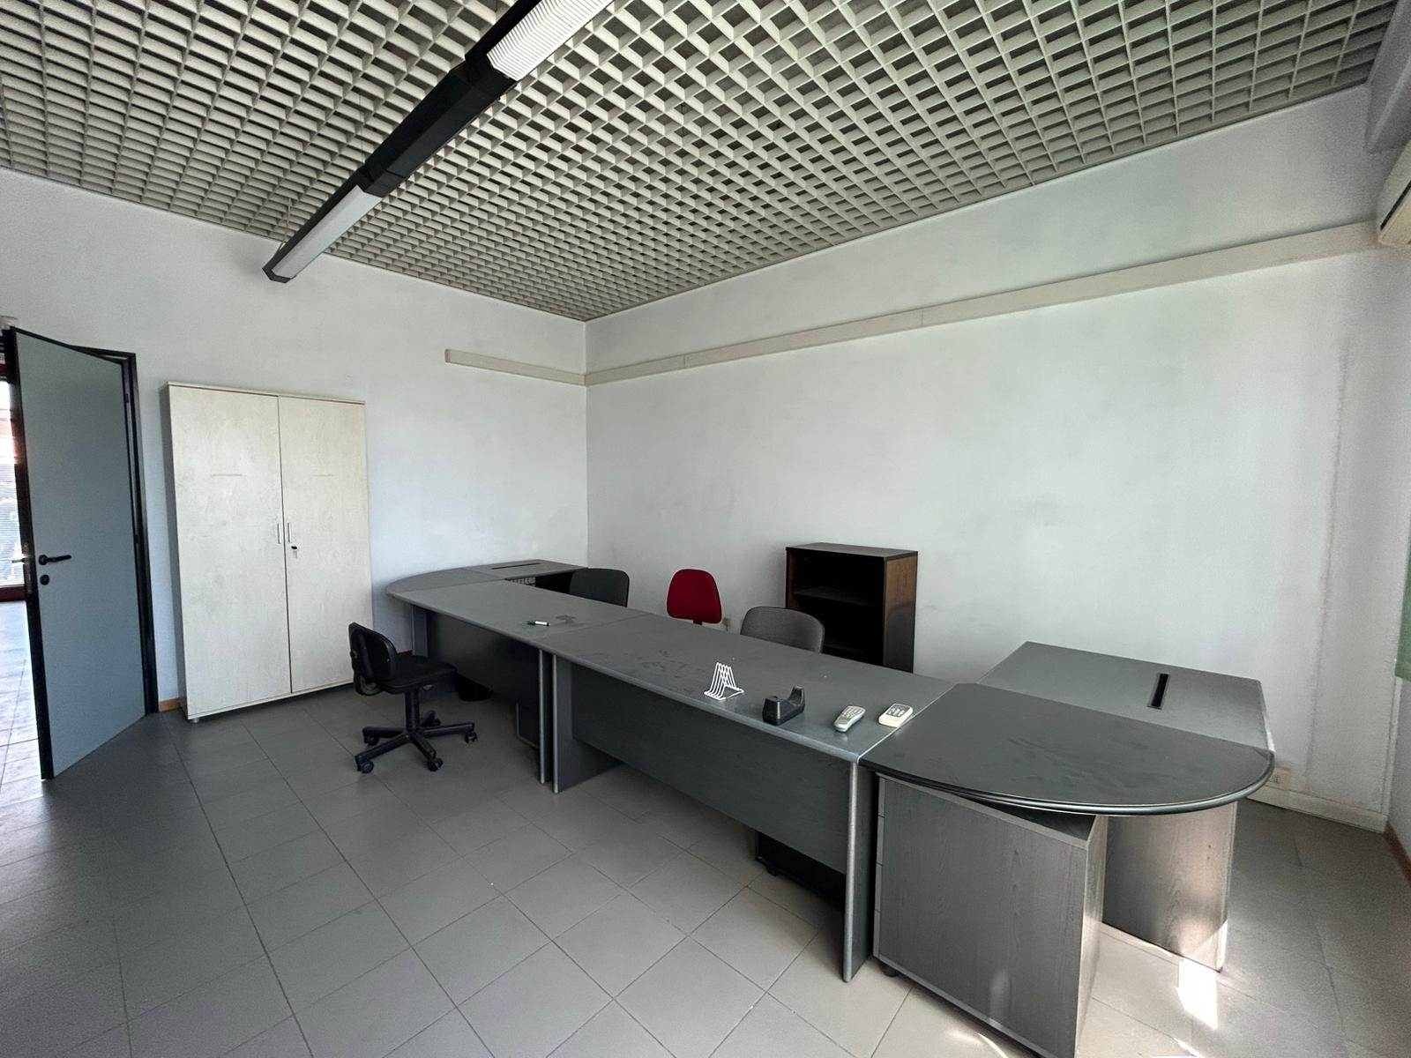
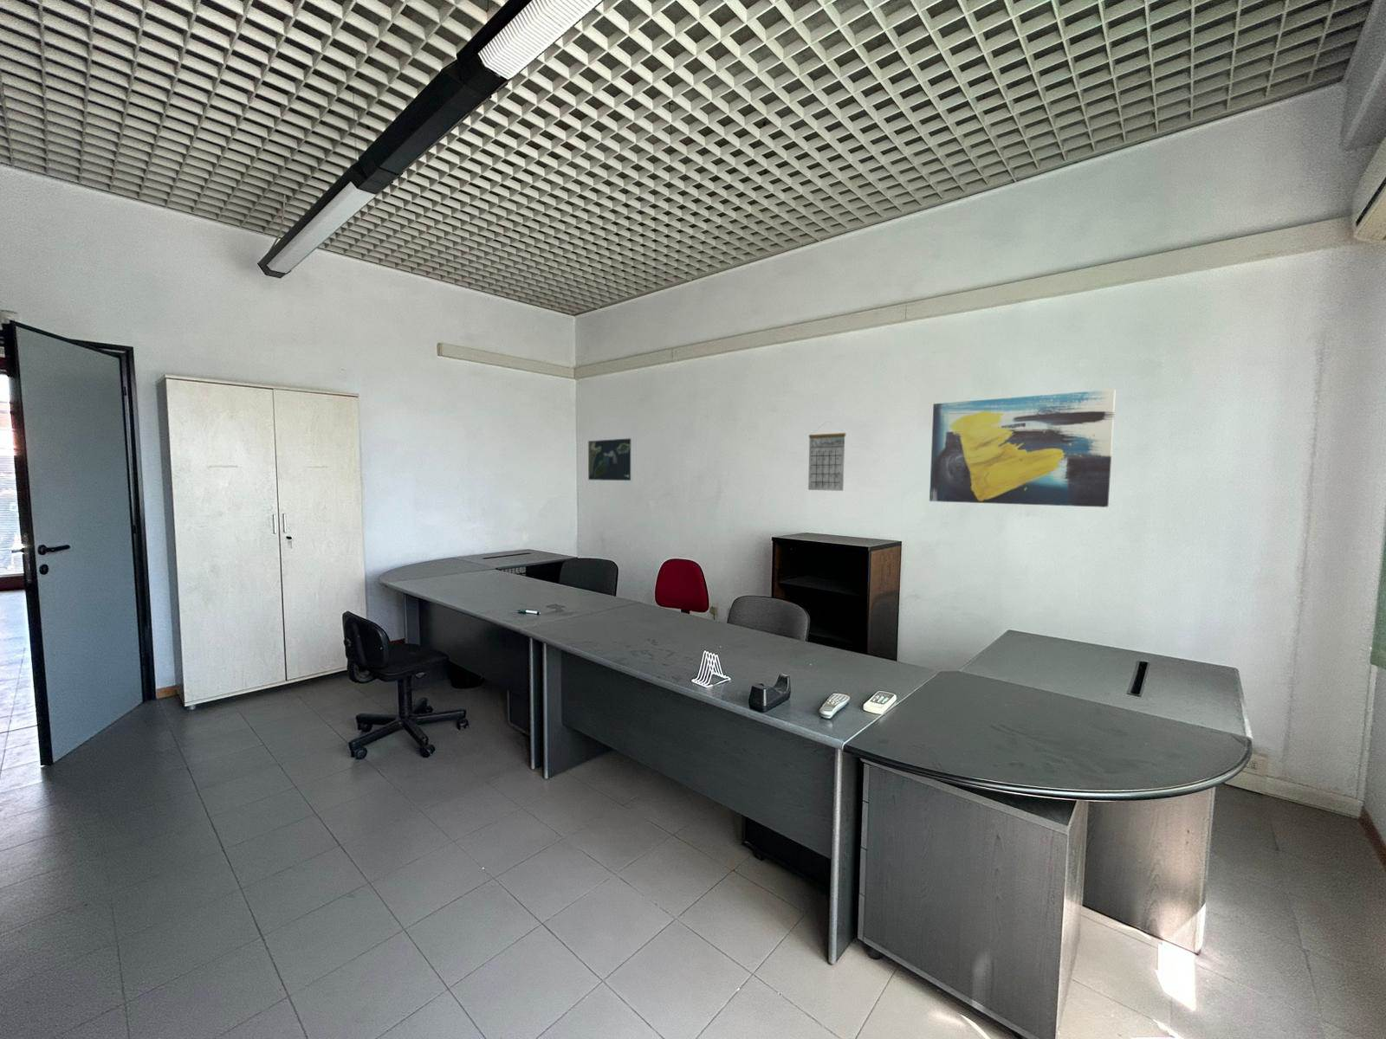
+ calendar [808,421,846,492]
+ wall art [929,389,1116,509]
+ map [587,438,633,481]
